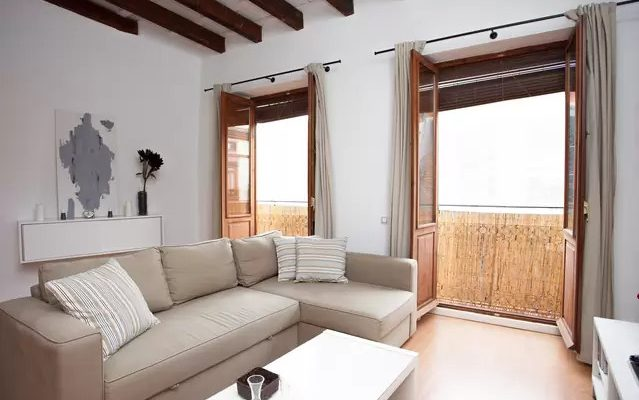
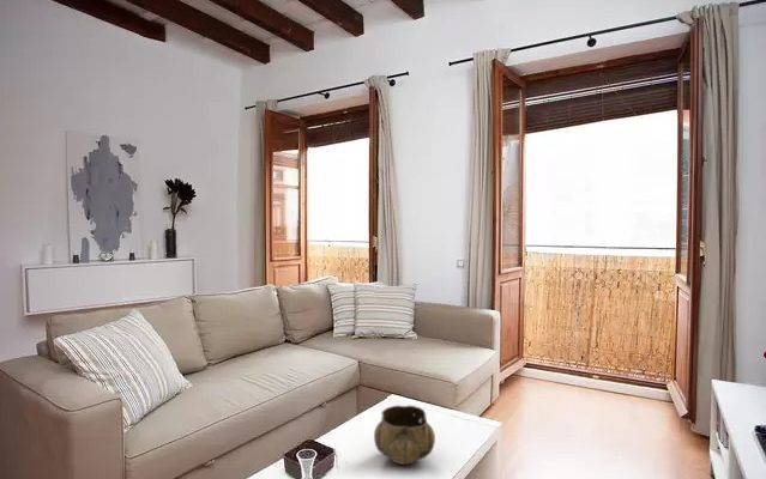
+ decorative bowl [373,405,436,466]
